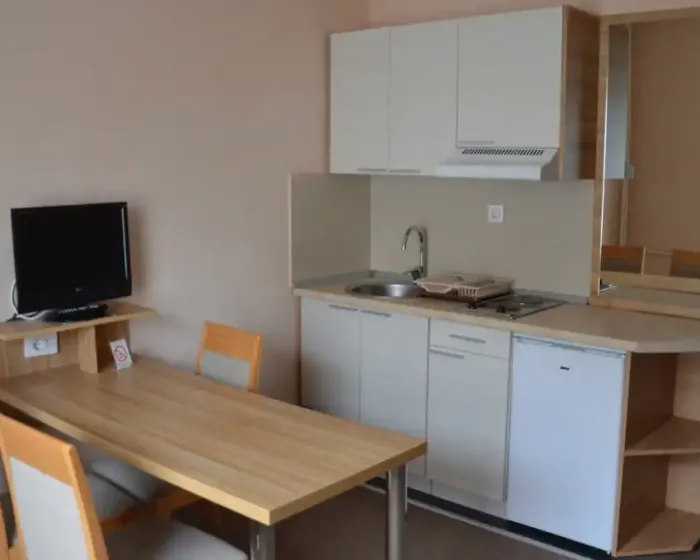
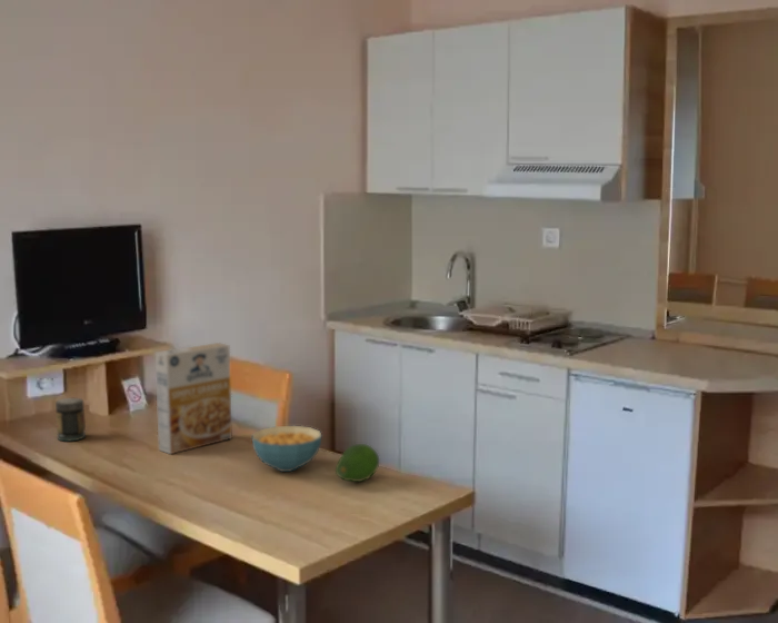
+ jar [54,397,87,443]
+ fruit [335,443,380,483]
+ cereal bowl [251,425,322,473]
+ cereal box [154,342,233,455]
